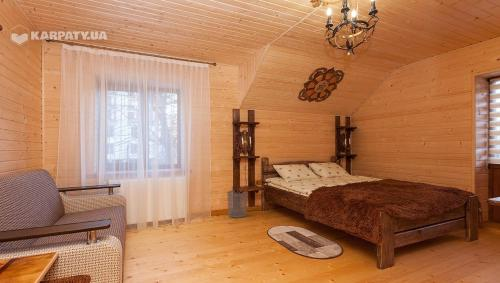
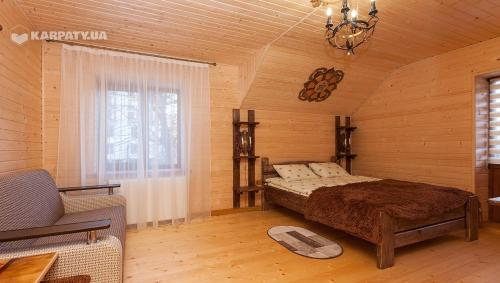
- waste bin [226,189,248,219]
